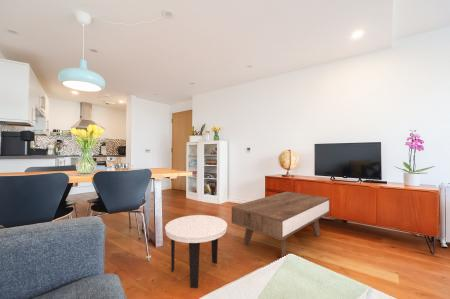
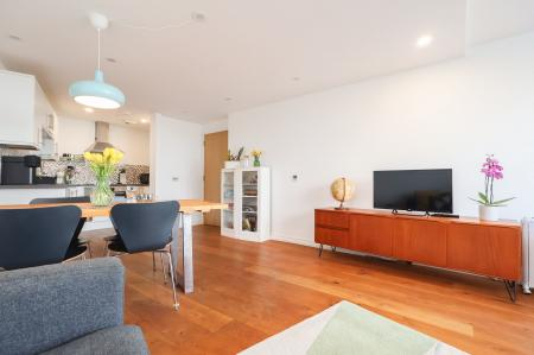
- side table [164,214,228,289]
- coffee table [231,191,331,258]
